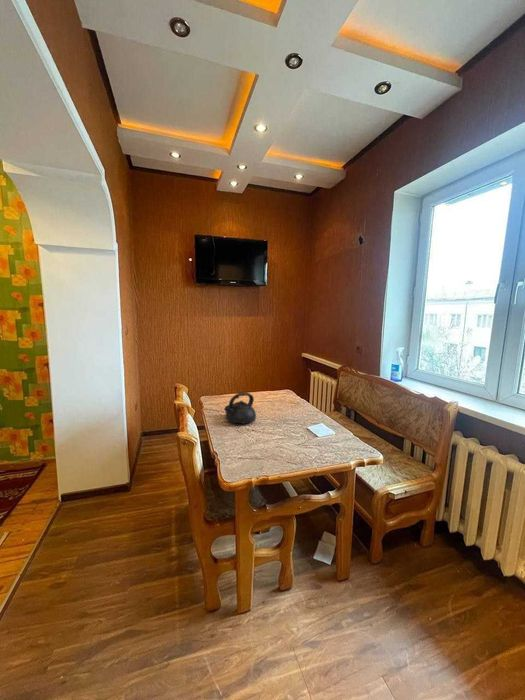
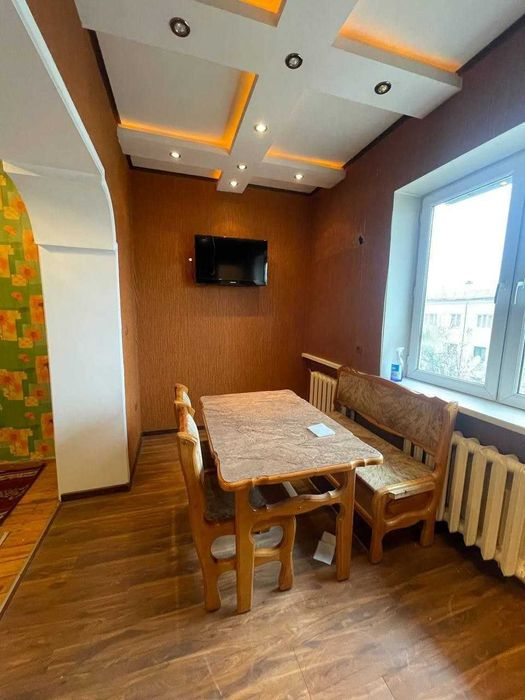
- teapot [223,391,257,425]
